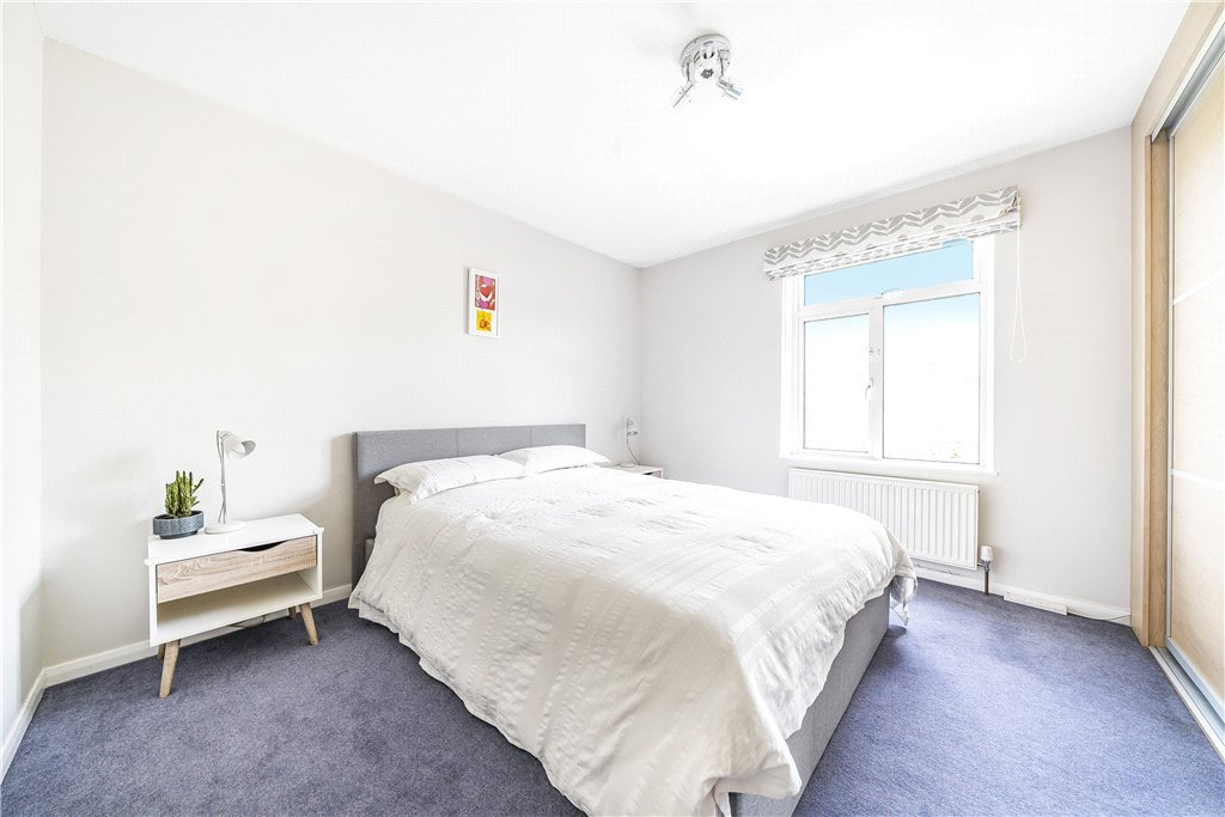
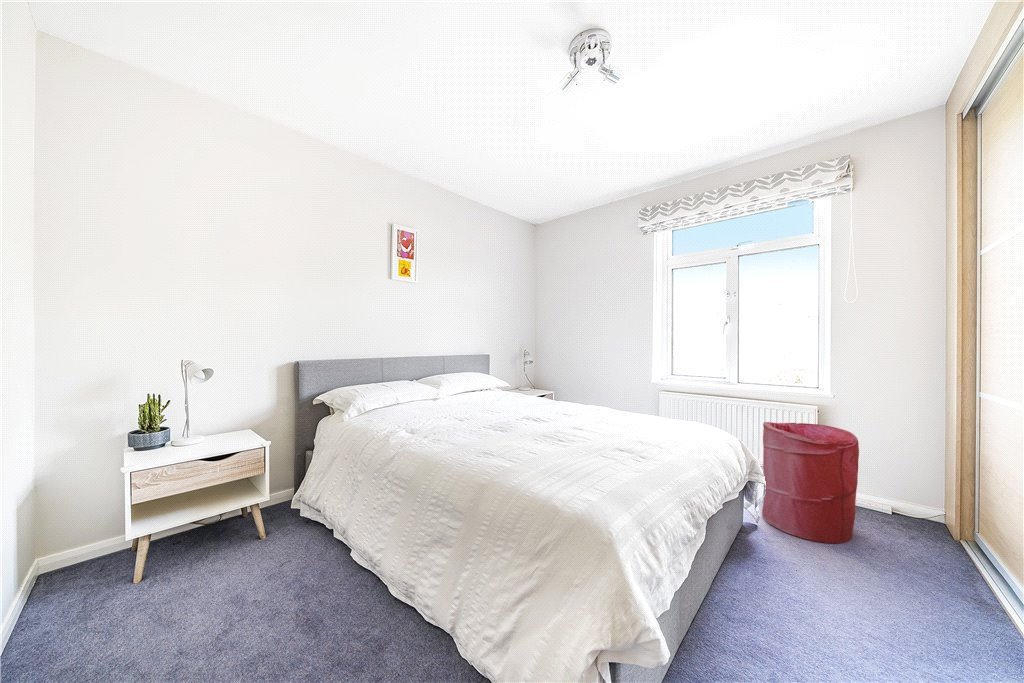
+ laundry hamper [761,421,860,544]
